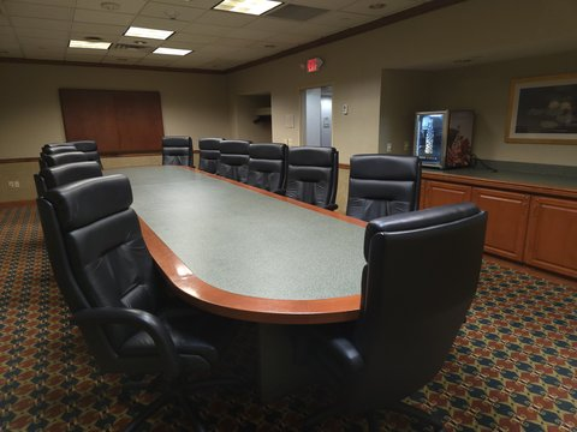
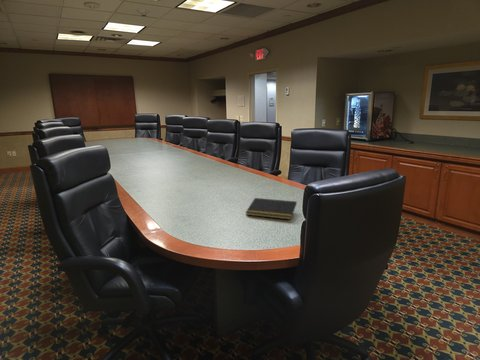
+ notepad [244,197,298,221]
